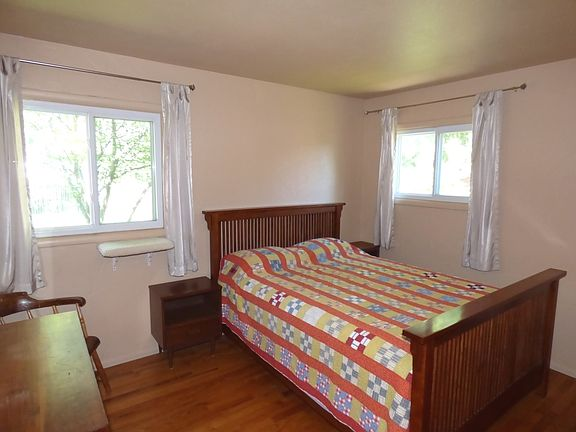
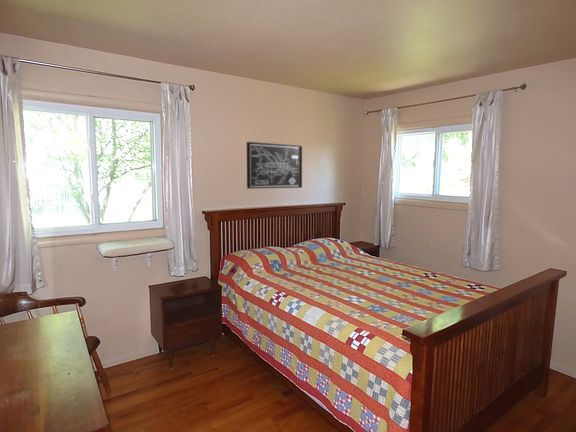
+ wall art [246,141,303,190]
